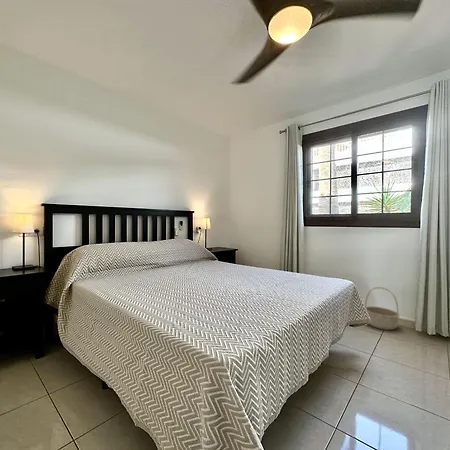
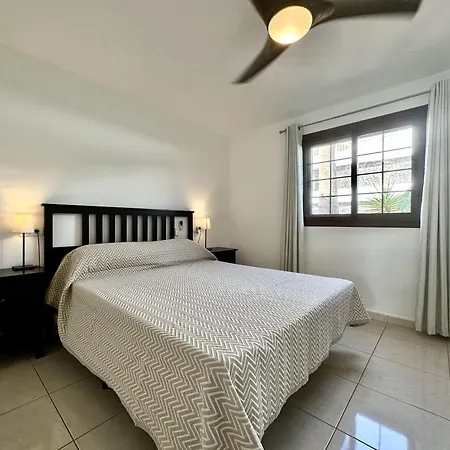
- basket [364,286,400,331]
